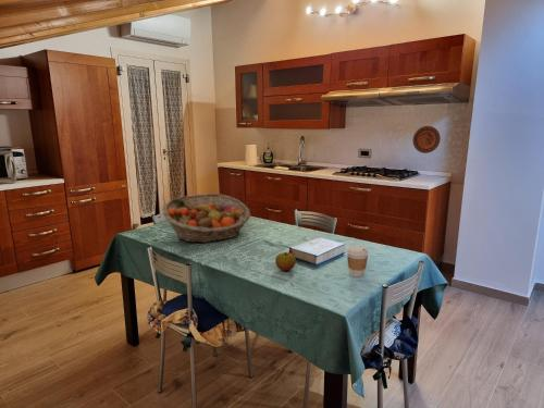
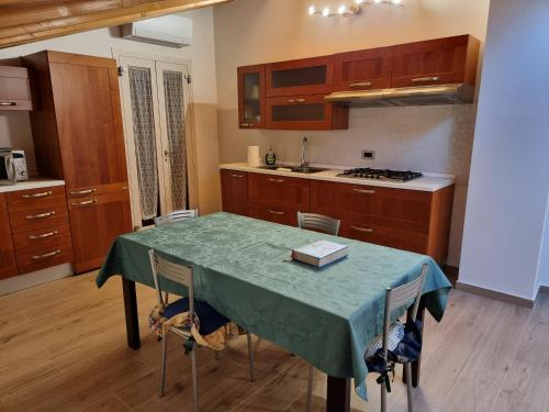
- apple [274,251,297,272]
- coffee cup [346,245,369,279]
- fruit basket [162,193,251,244]
- decorative plate [411,125,442,154]
